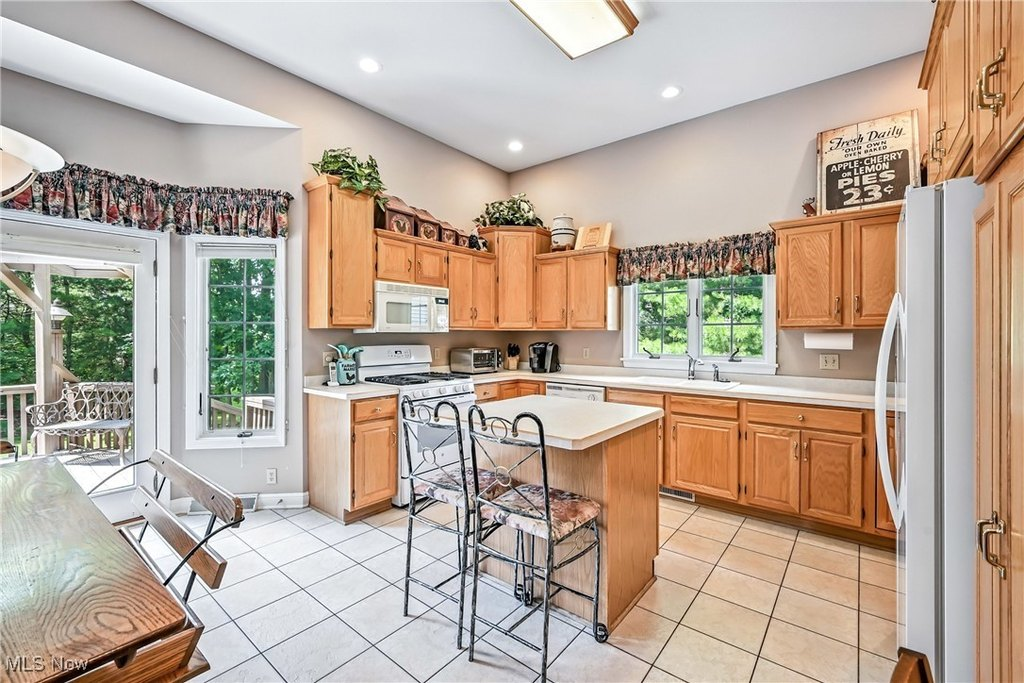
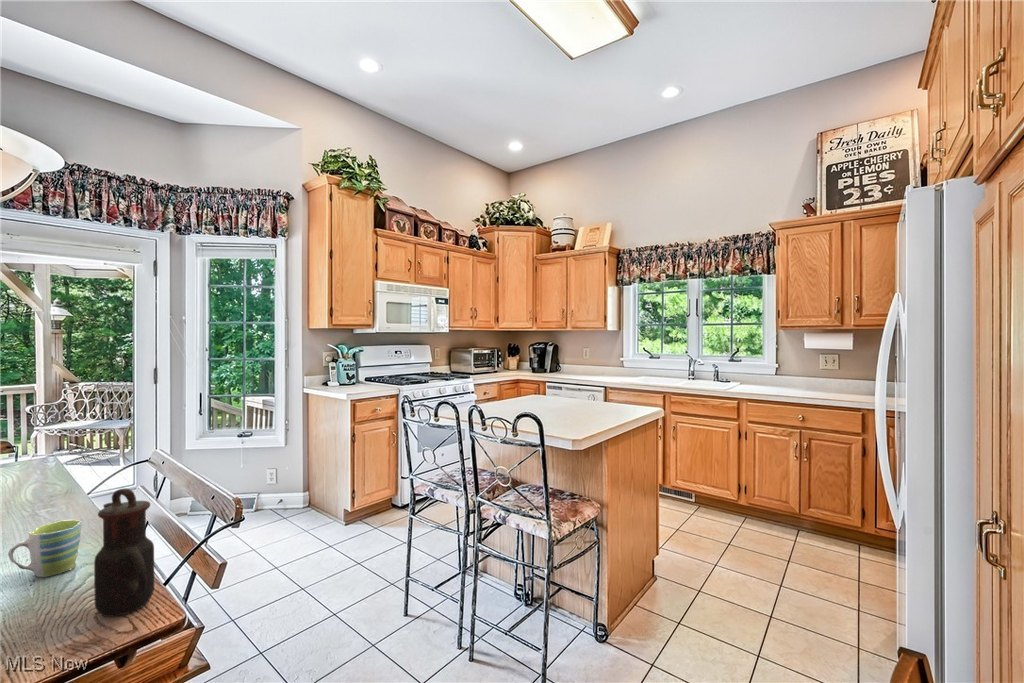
+ teapot [93,487,155,618]
+ mug [7,519,82,578]
